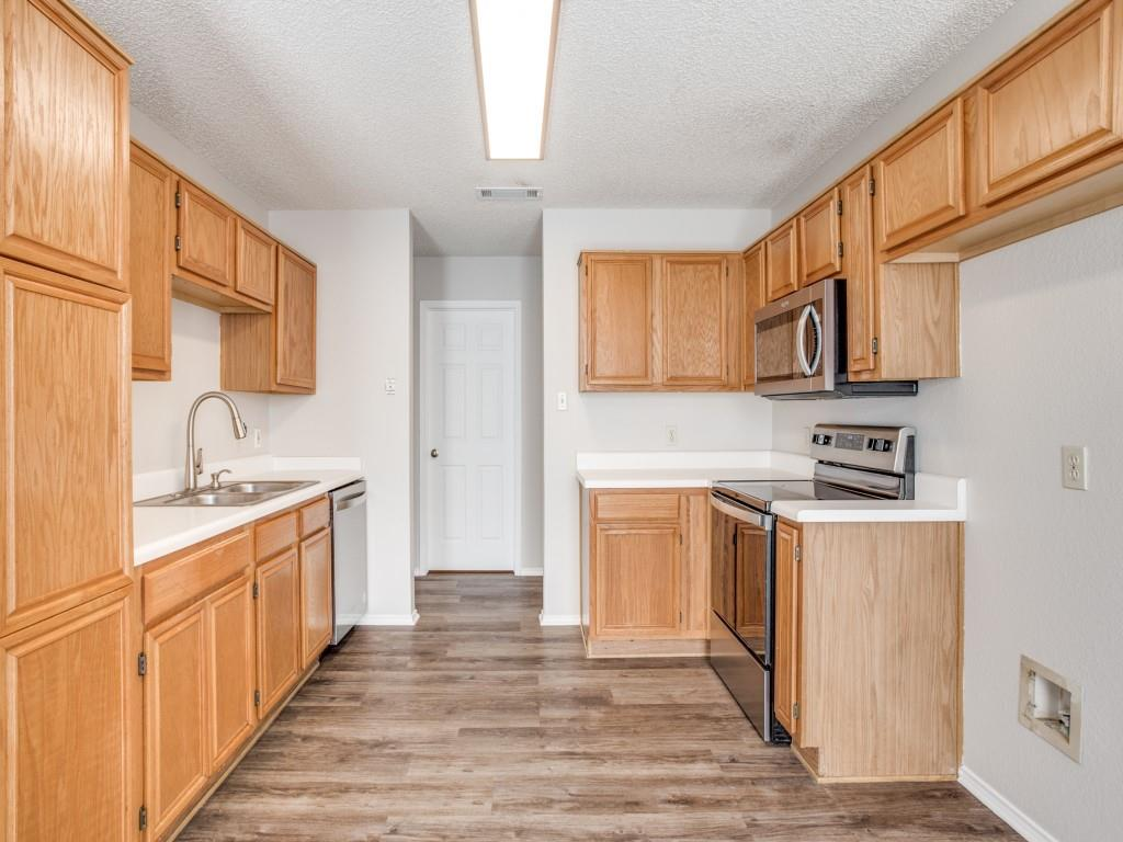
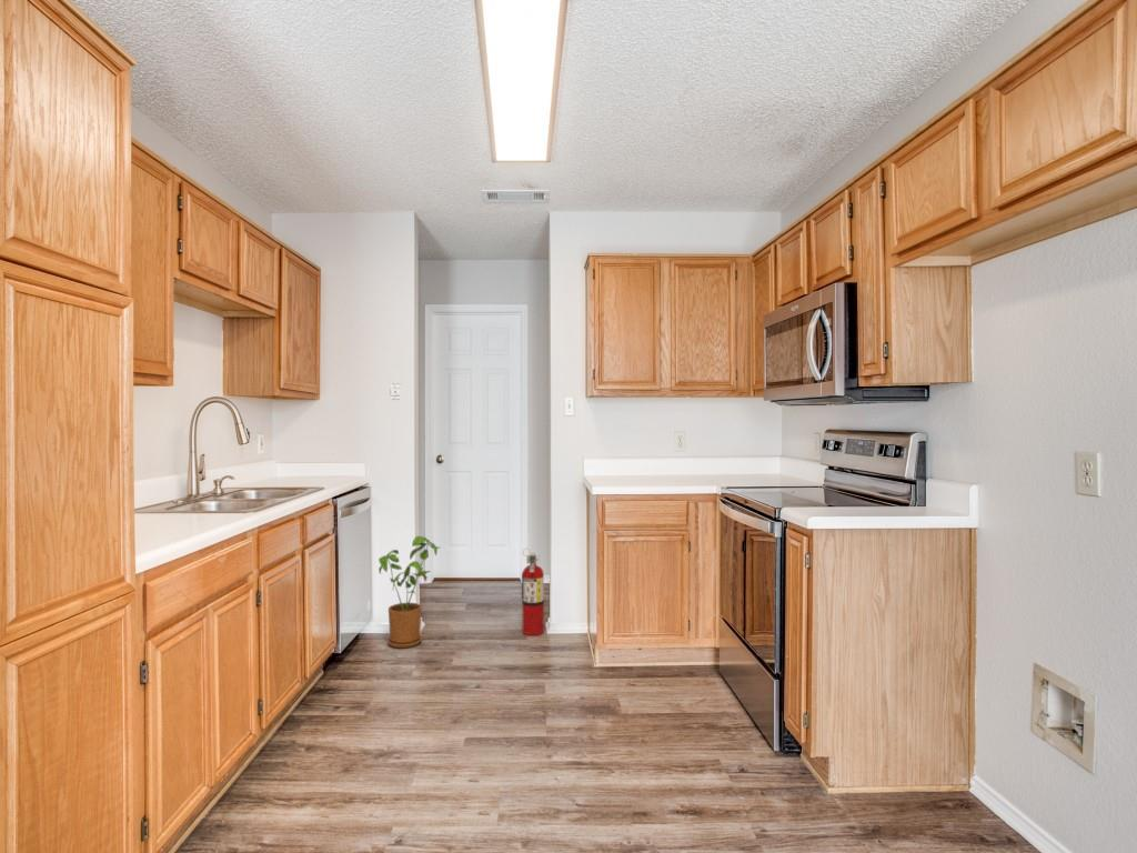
+ house plant [378,535,440,649]
+ fire extinguisher [521,548,545,636]
